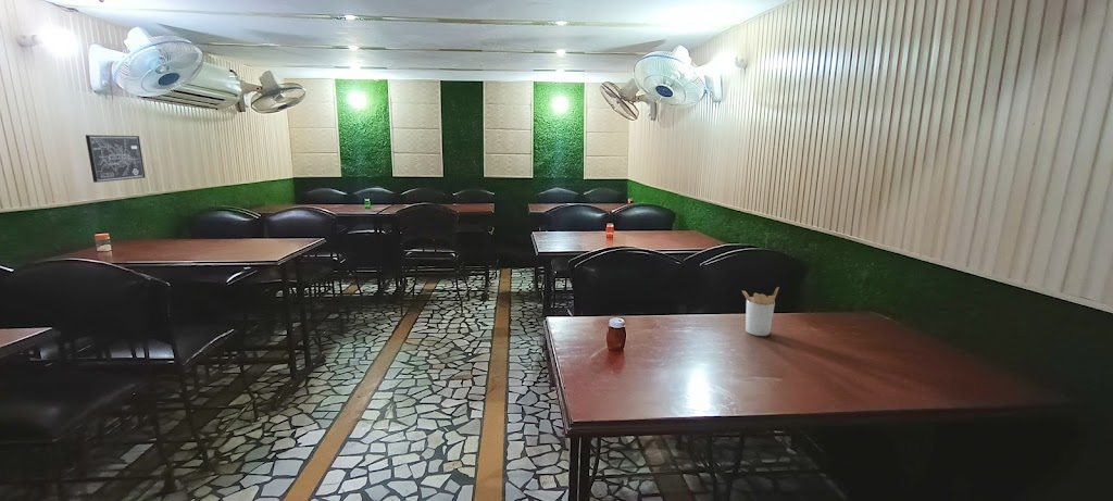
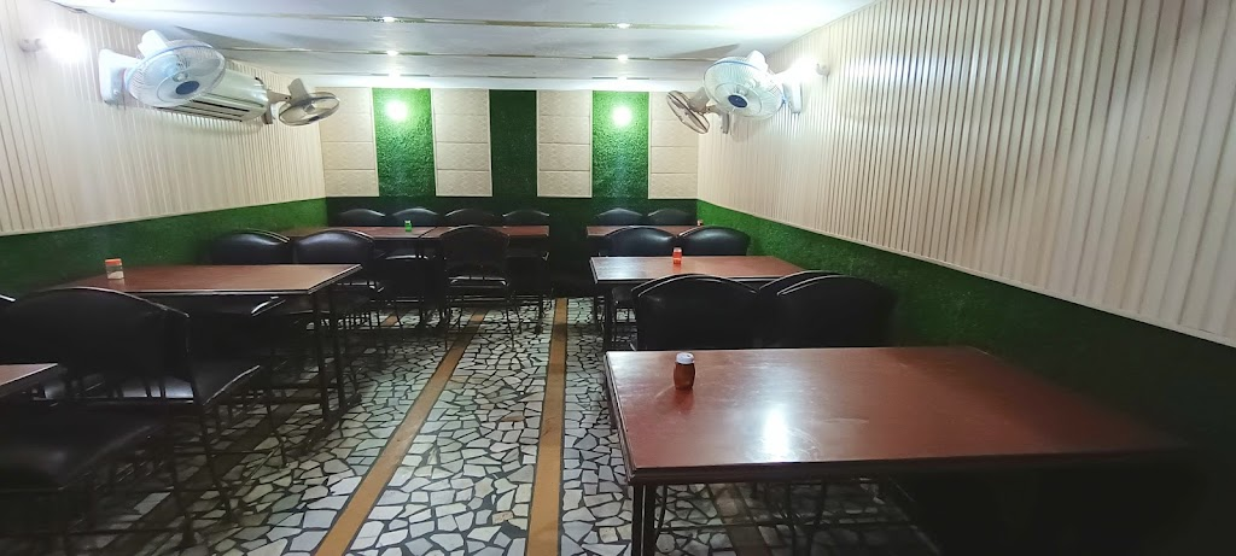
- utensil holder [741,286,780,337]
- wall art [85,134,146,184]
